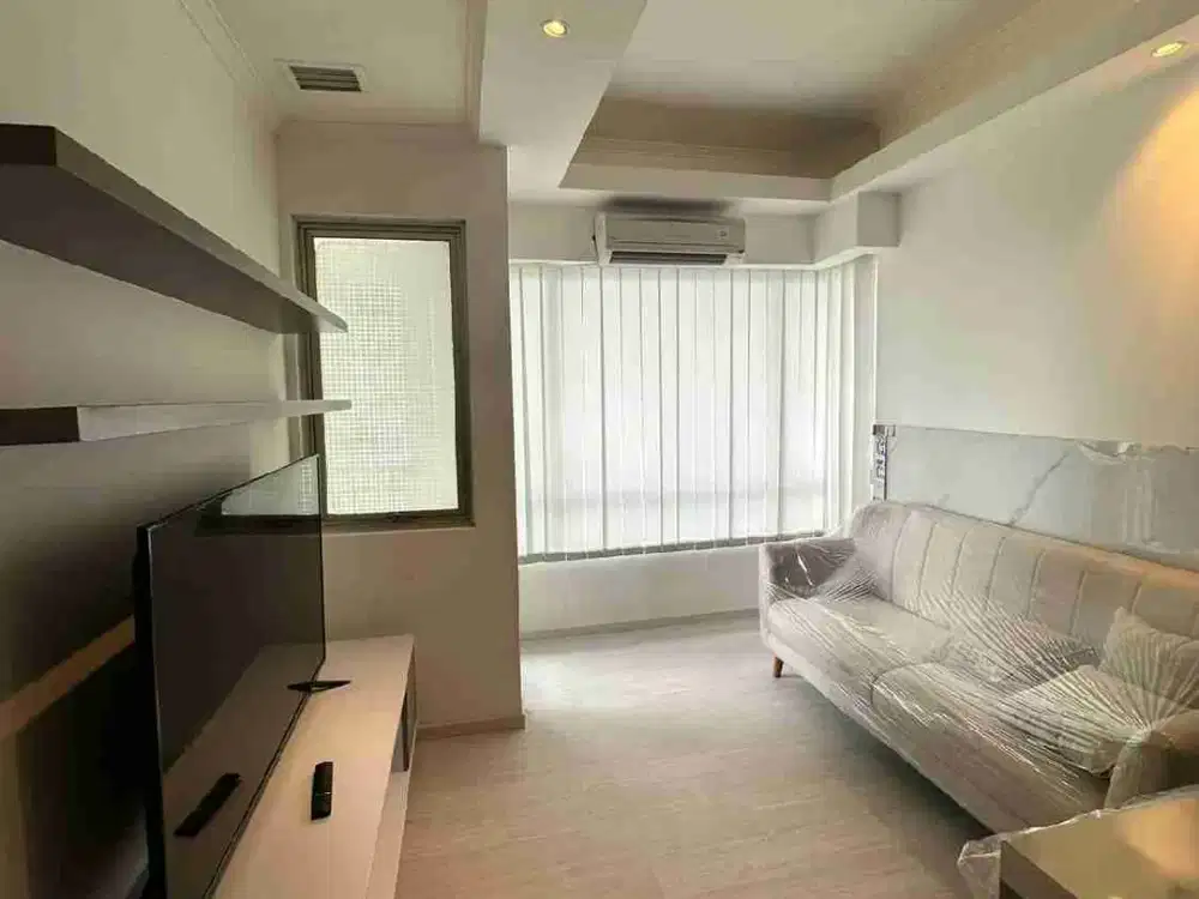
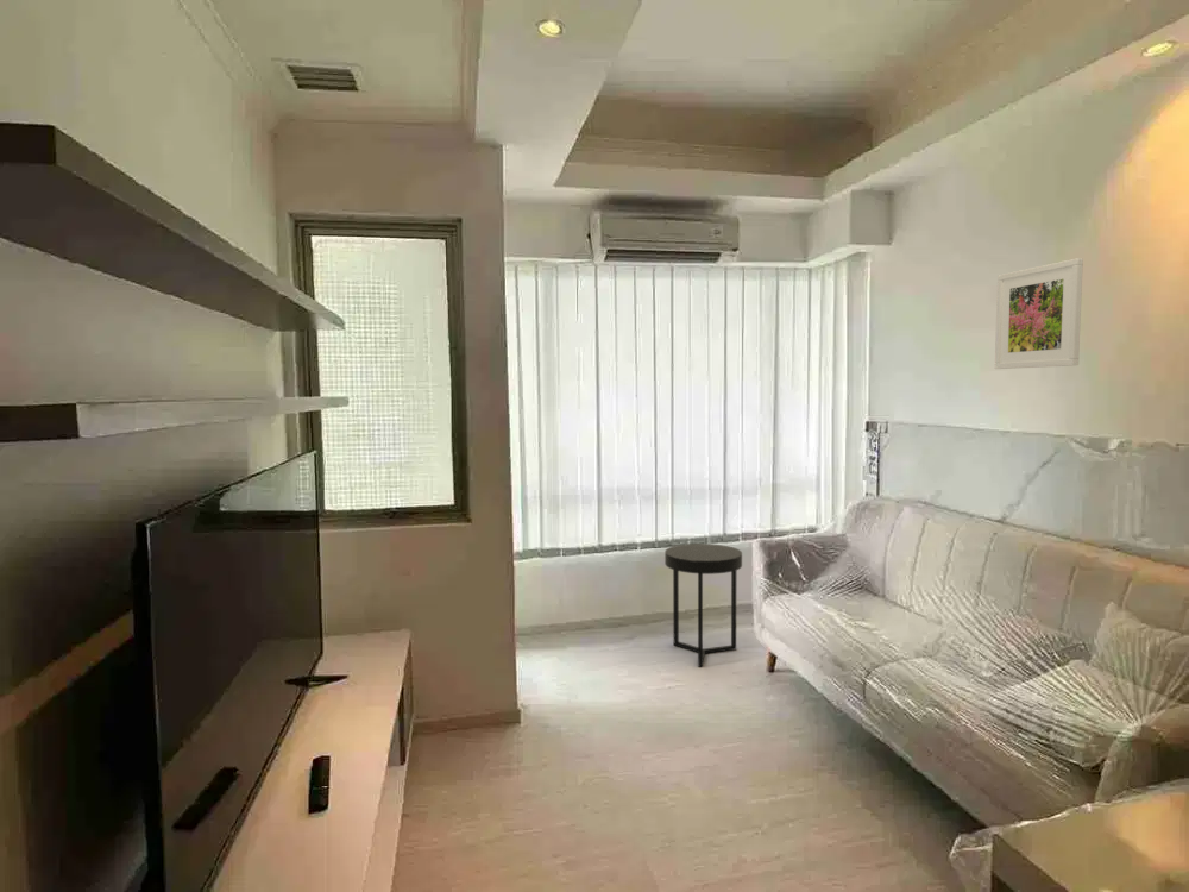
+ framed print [994,257,1084,370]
+ side table [663,542,743,668]
